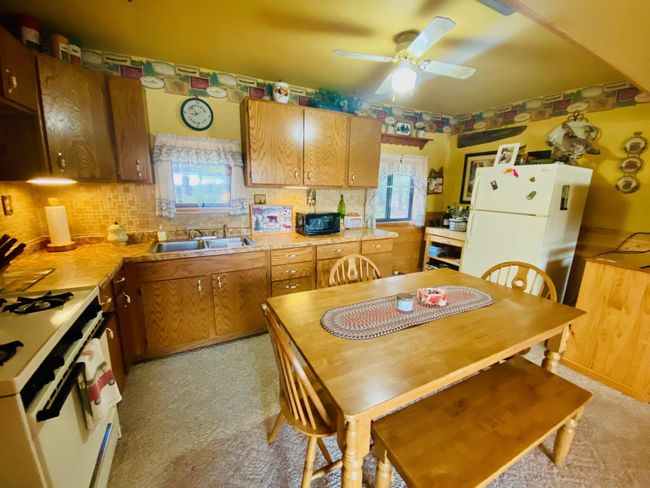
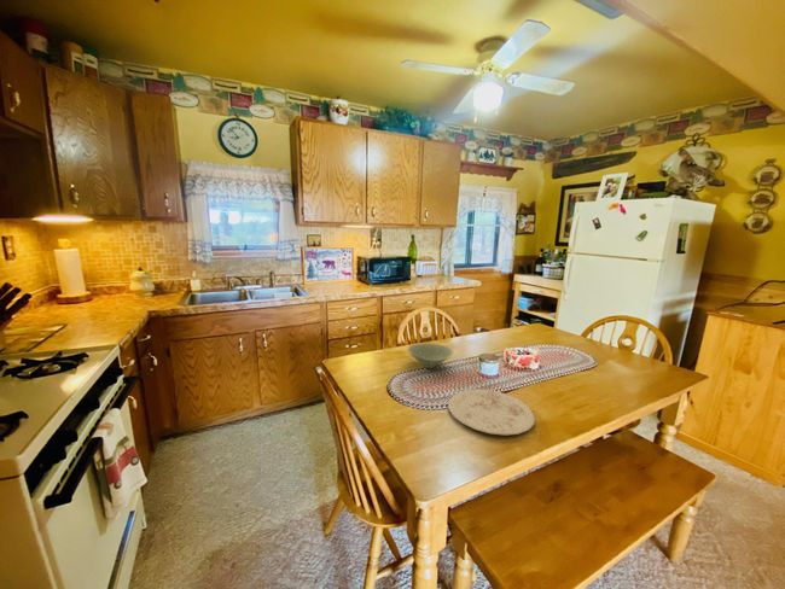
+ plate [447,387,536,436]
+ bowl [406,342,454,369]
